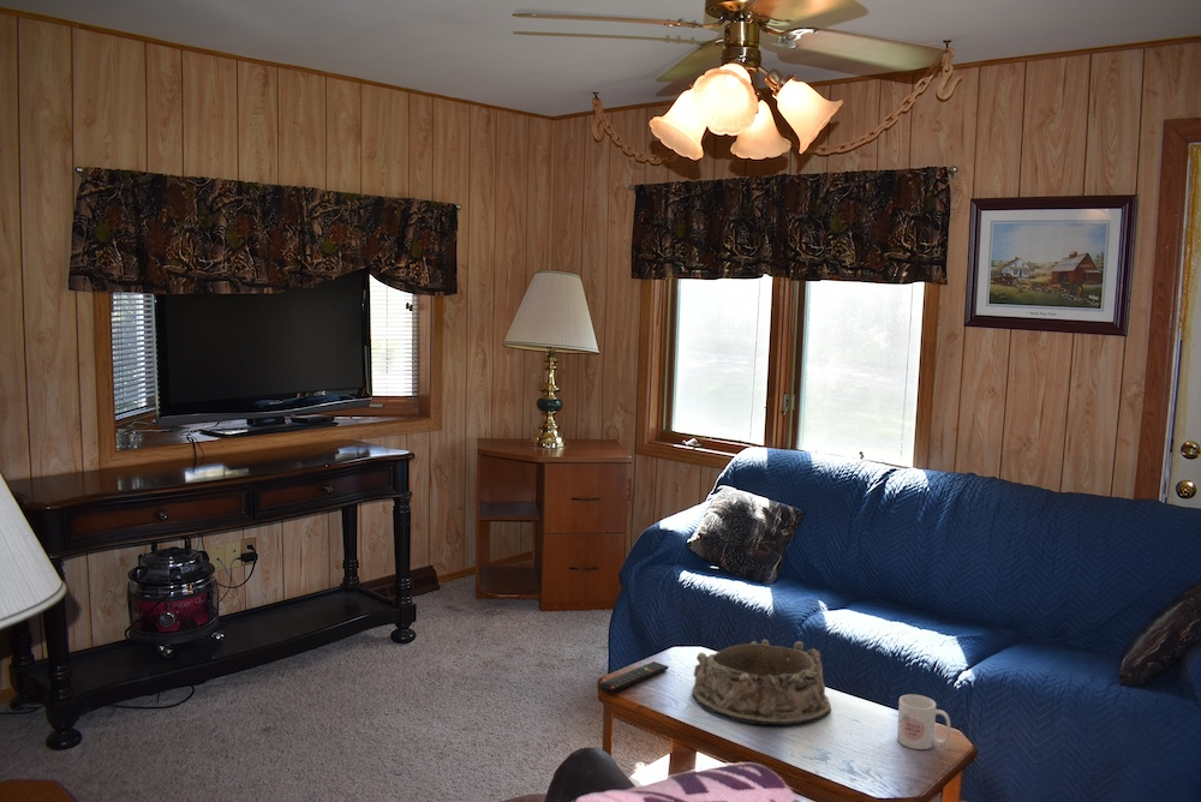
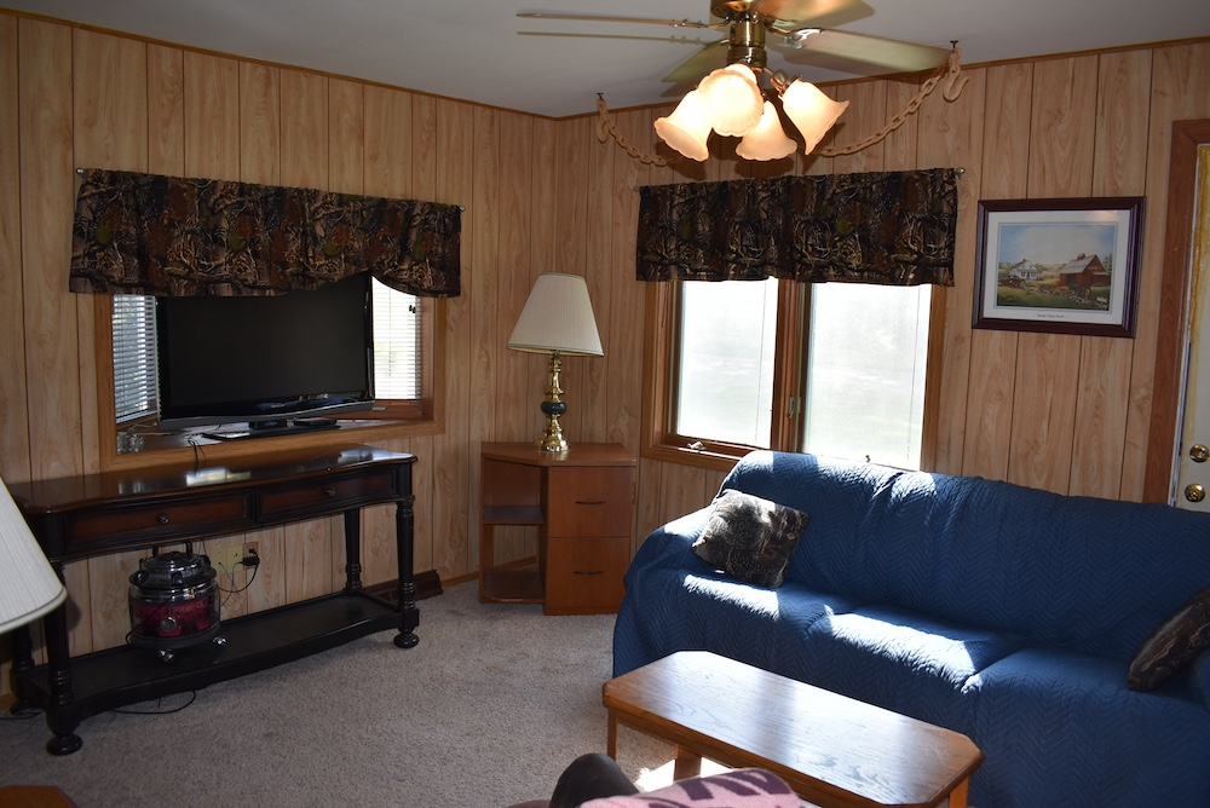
- remote control [597,660,670,694]
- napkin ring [691,639,832,726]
- mug [896,694,951,750]
